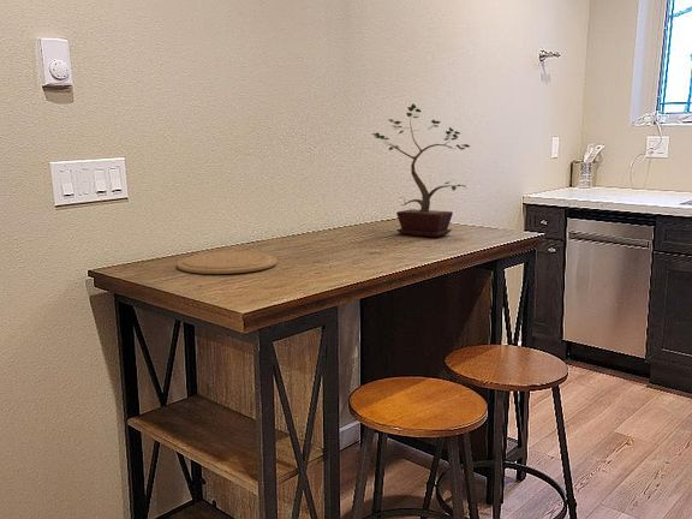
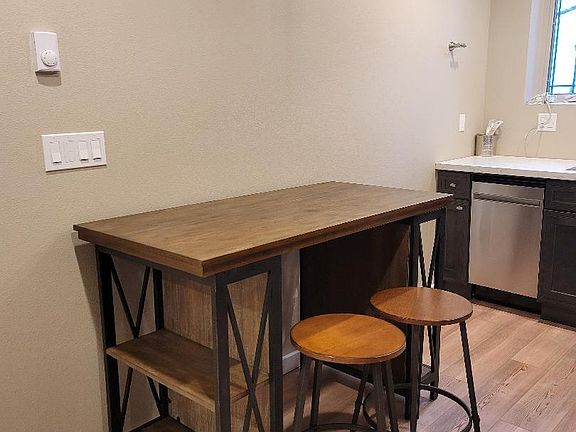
- potted plant [371,103,471,238]
- plate [175,250,278,275]
